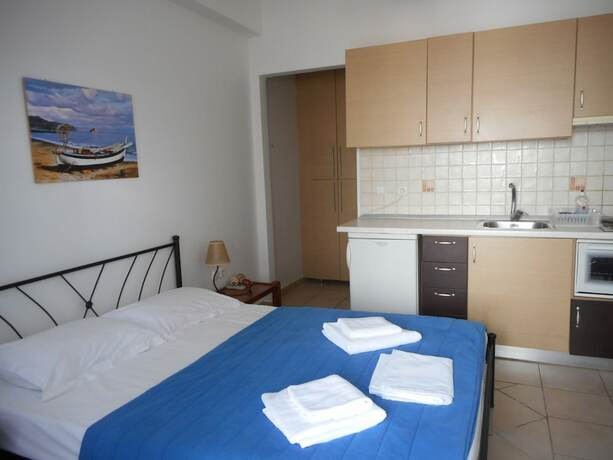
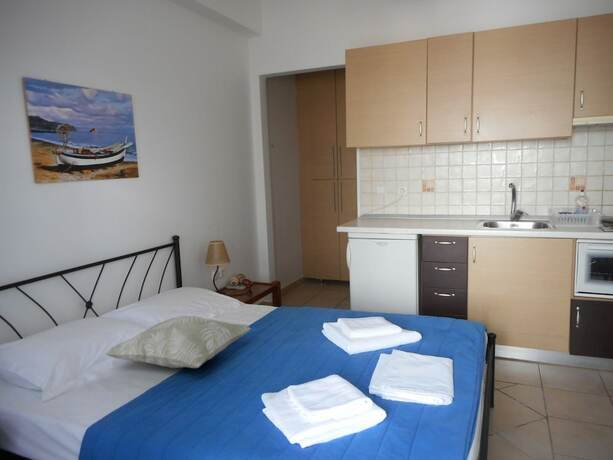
+ decorative pillow [104,315,252,369]
